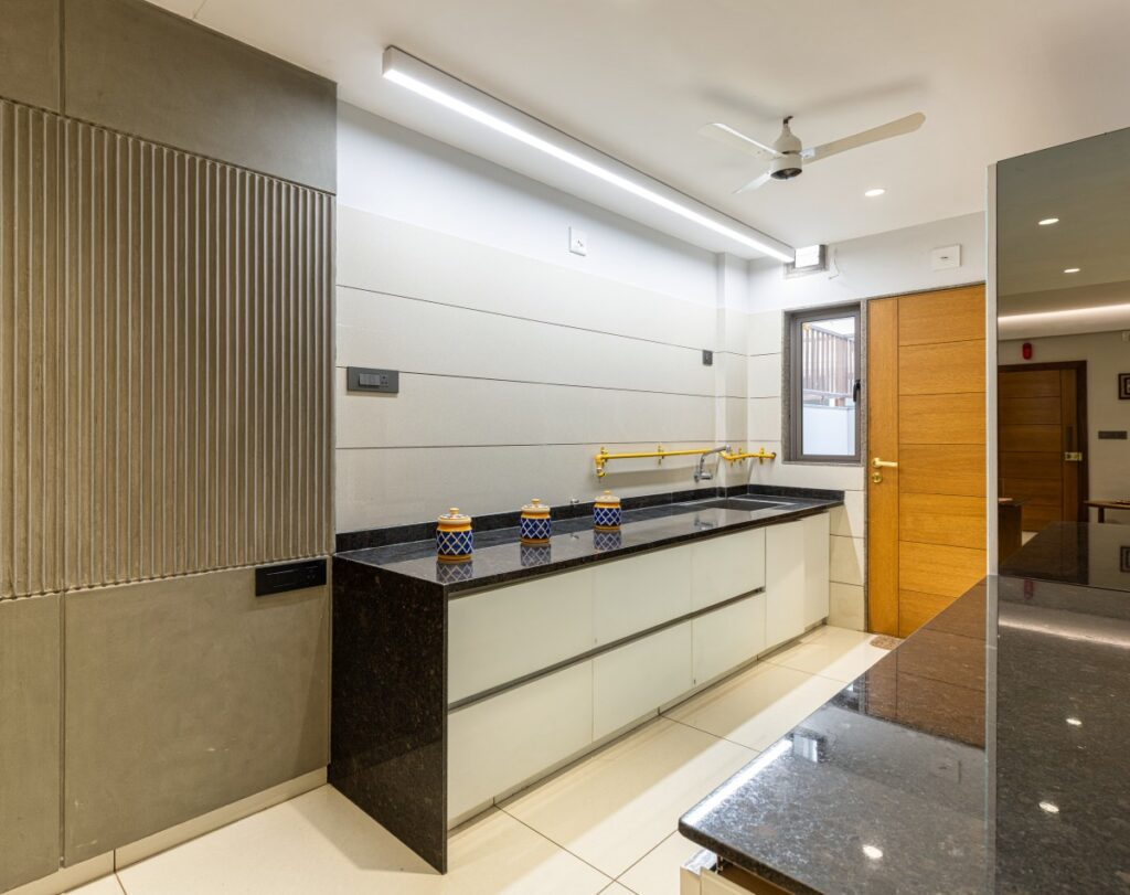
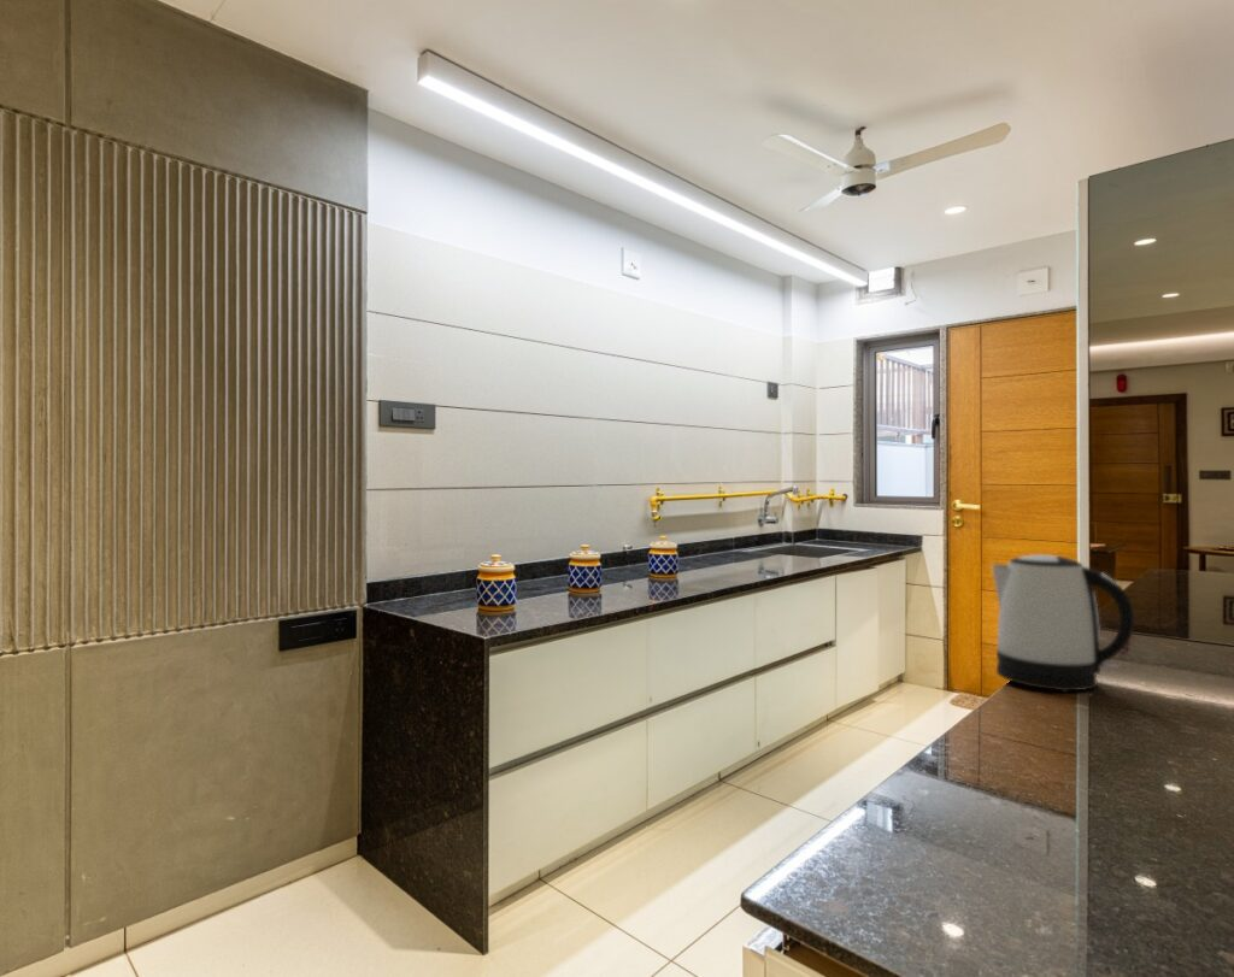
+ kettle [991,553,1136,693]
